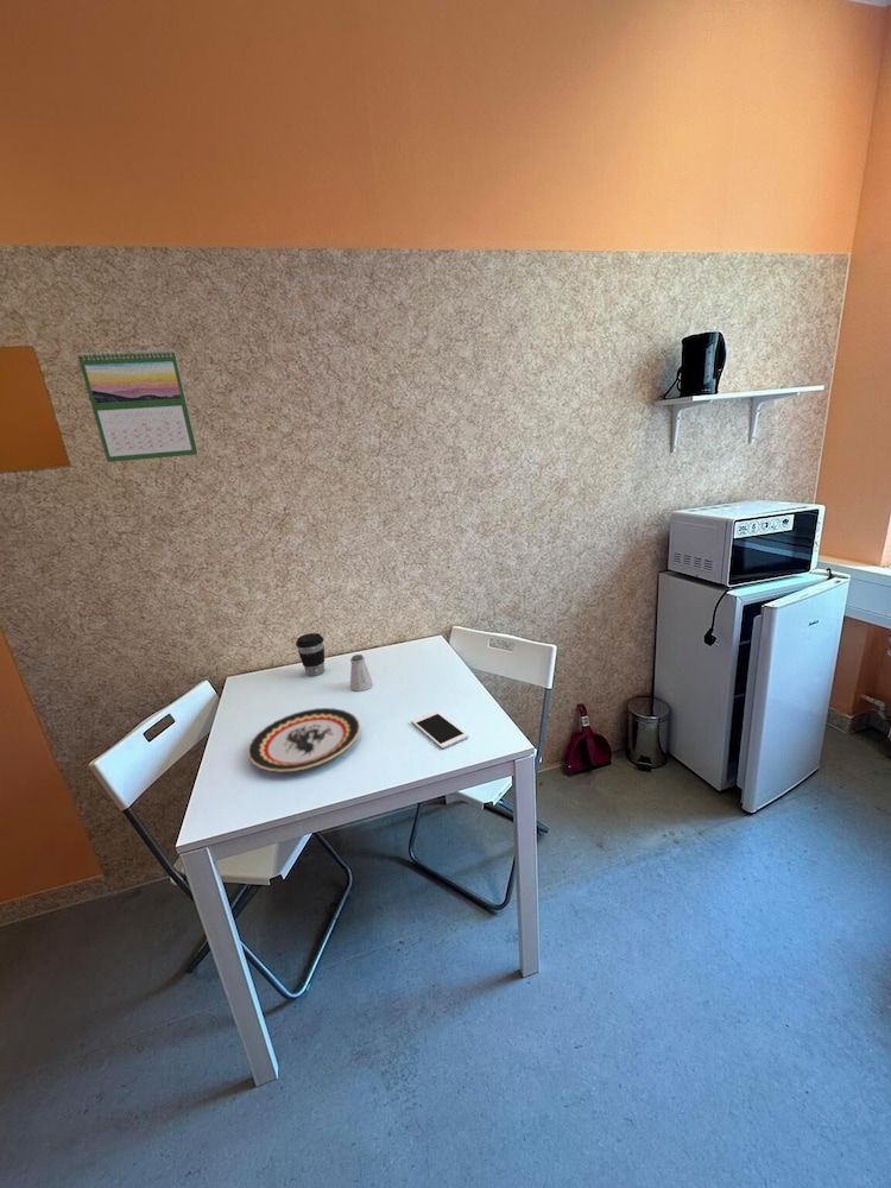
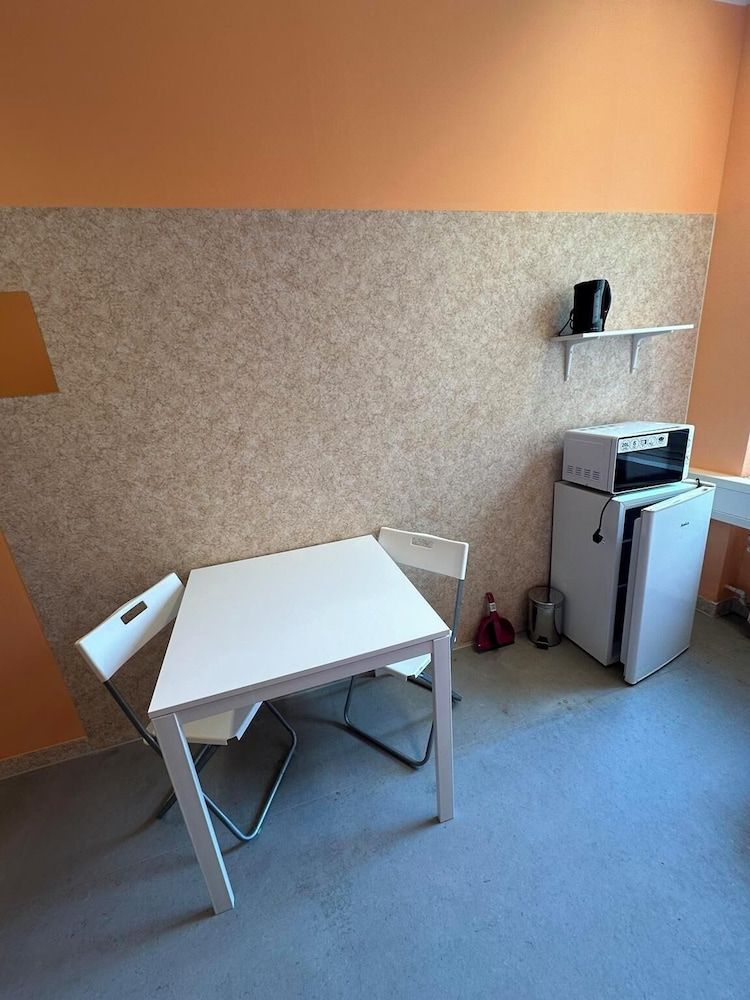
- calendar [76,348,200,463]
- saltshaker [349,653,374,693]
- coffee cup [295,632,326,677]
- plate [247,707,361,773]
- cell phone [410,709,469,750]
